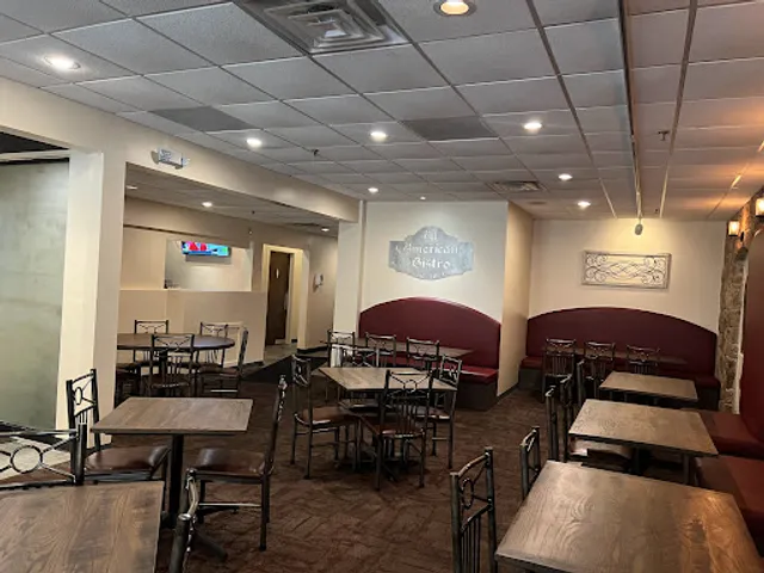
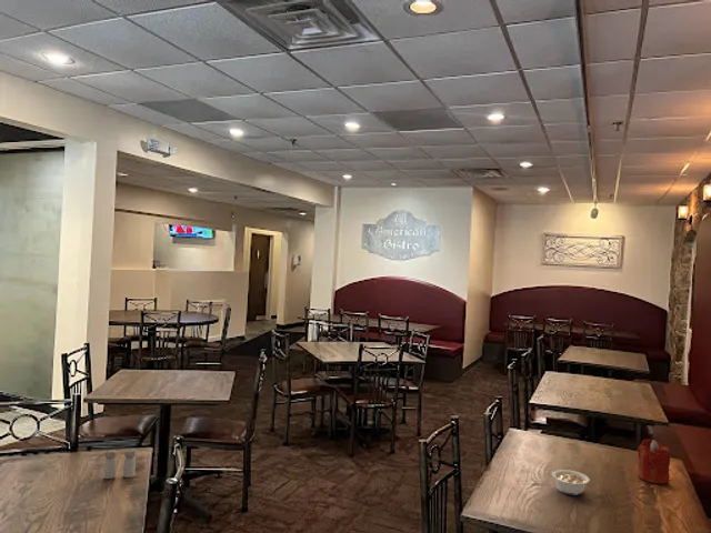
+ candle [637,439,671,484]
+ salt and pepper shaker [102,449,137,480]
+ legume [547,469,591,496]
